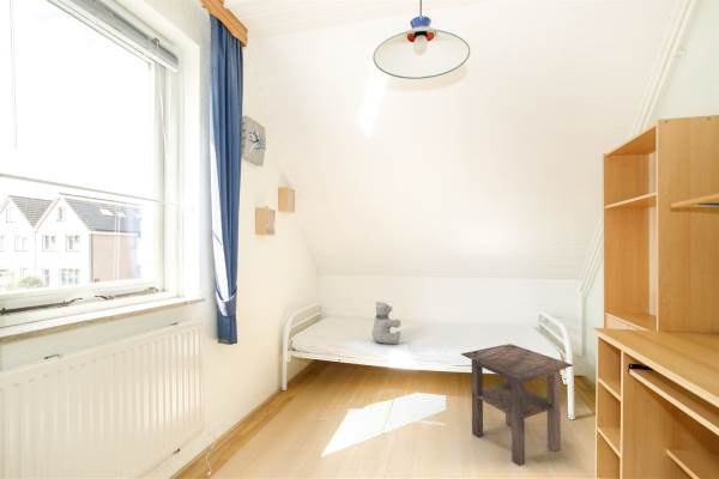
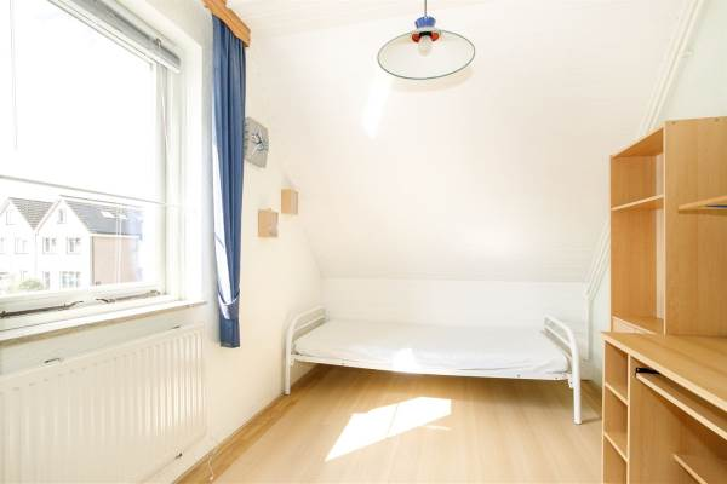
- teddy bear [371,301,401,345]
- side table [460,342,574,467]
